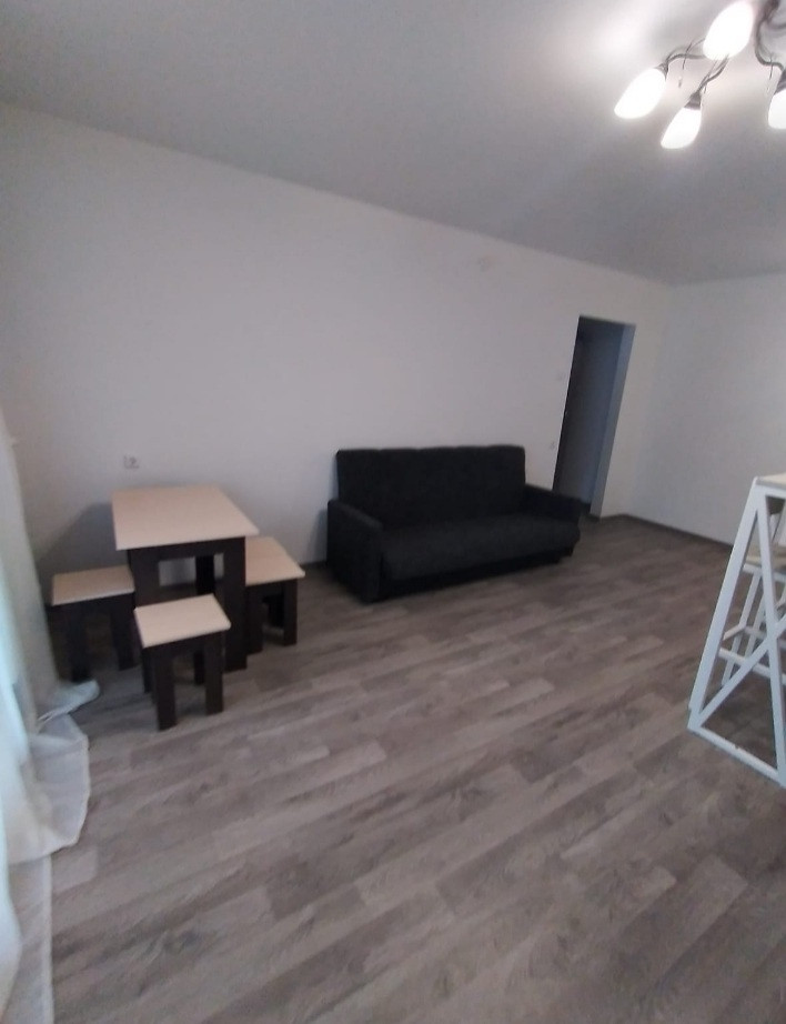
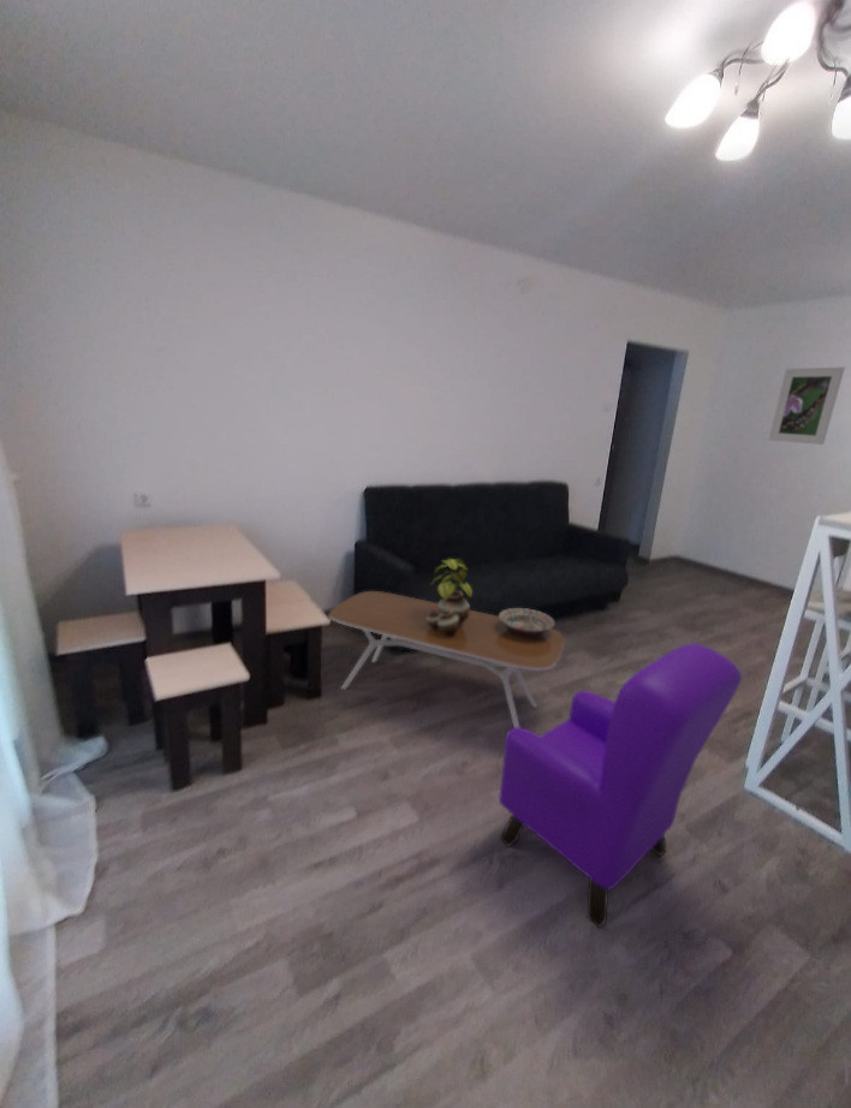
+ coffee table [328,590,565,728]
+ decorative bowl [498,607,557,637]
+ potted plant [427,556,474,636]
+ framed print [767,367,846,446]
+ armchair [498,642,743,929]
